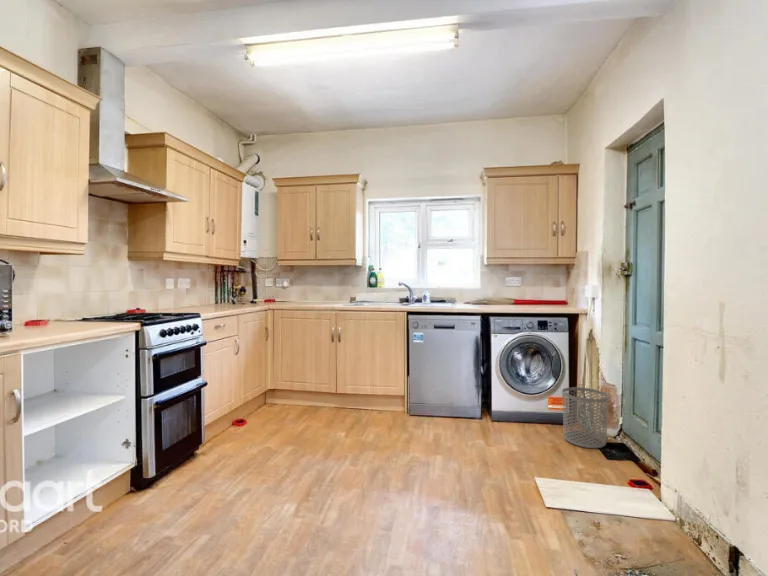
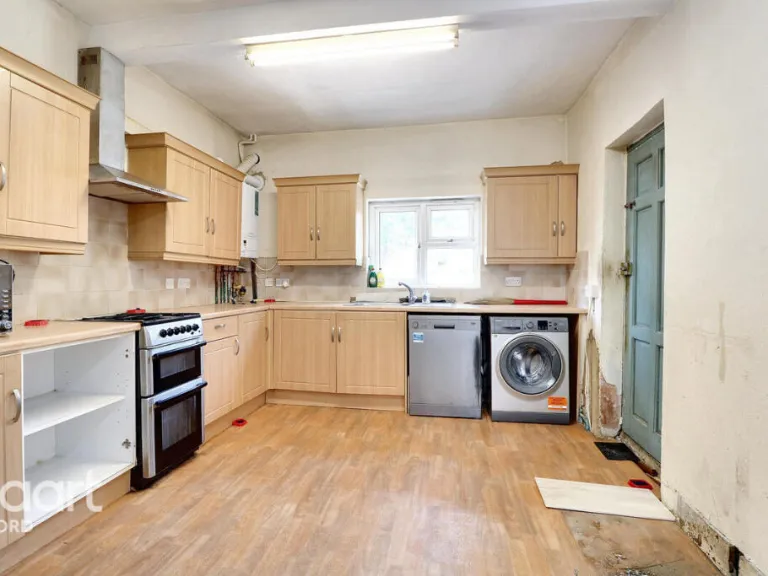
- waste bin [561,386,610,449]
